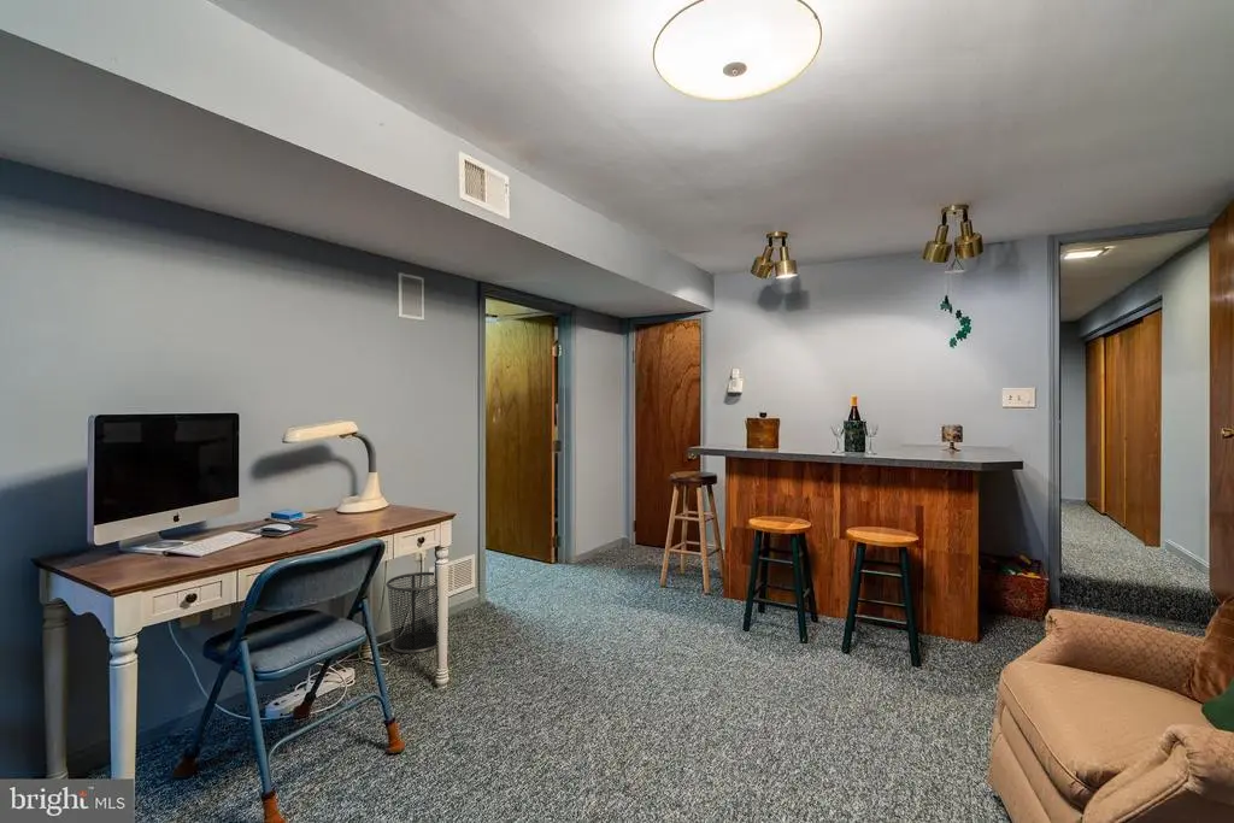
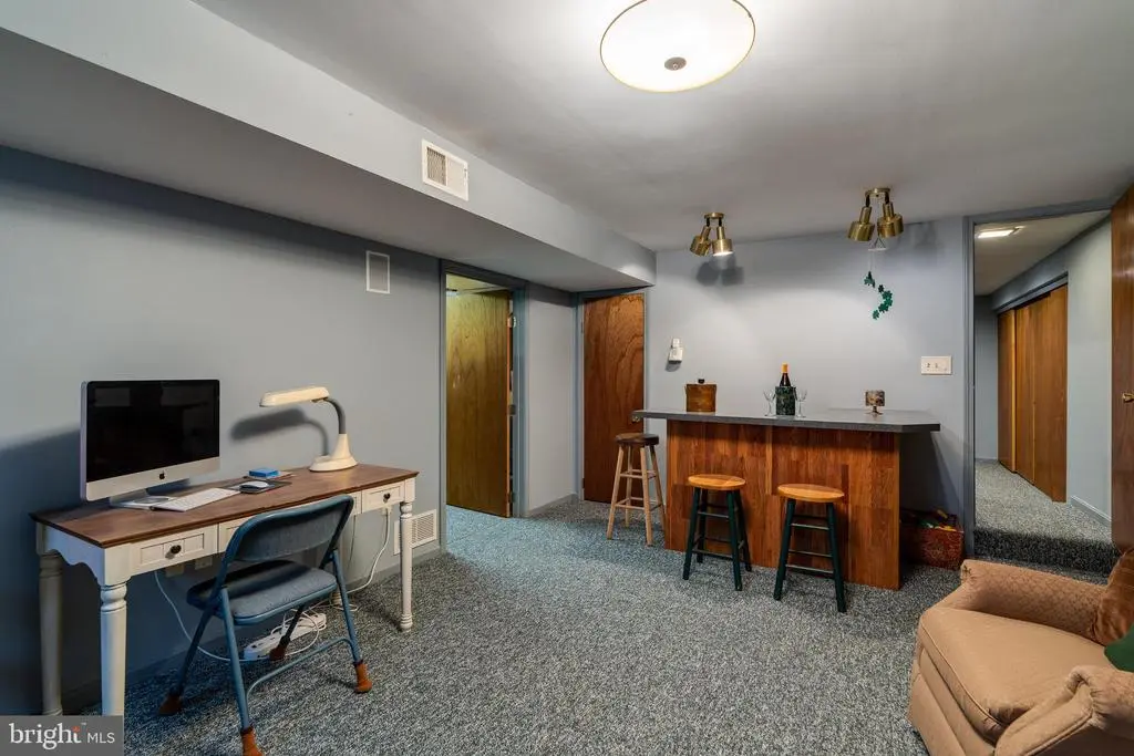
- waste bin [384,571,437,654]
